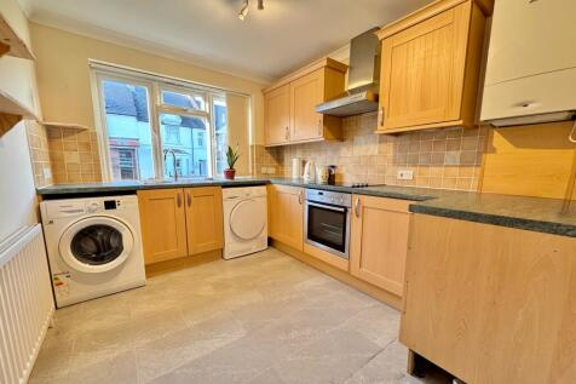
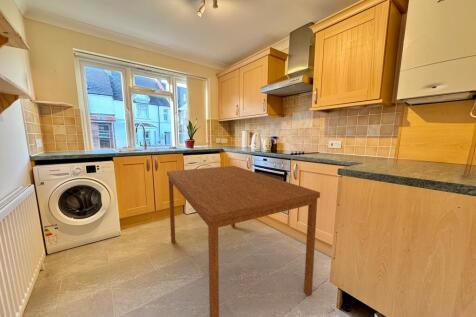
+ dining table [166,165,321,317]
